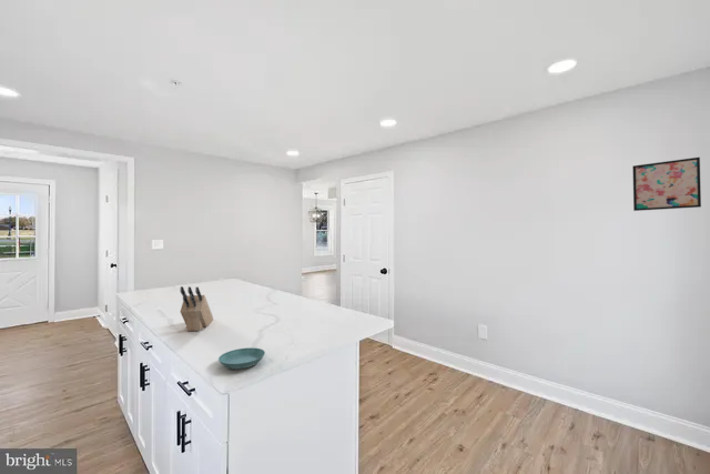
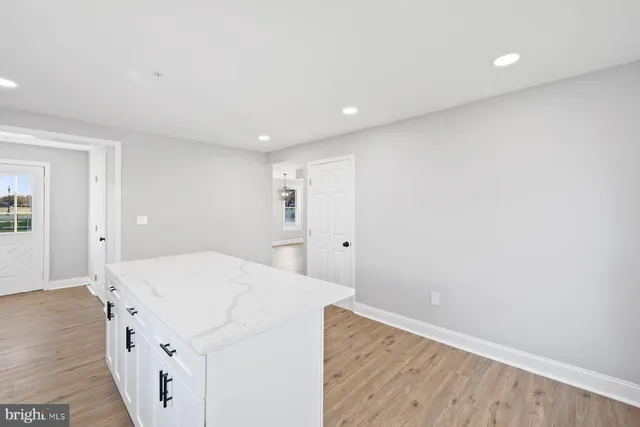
- knife block [179,285,214,332]
- saucer [217,346,266,370]
- wall art [631,157,702,212]
